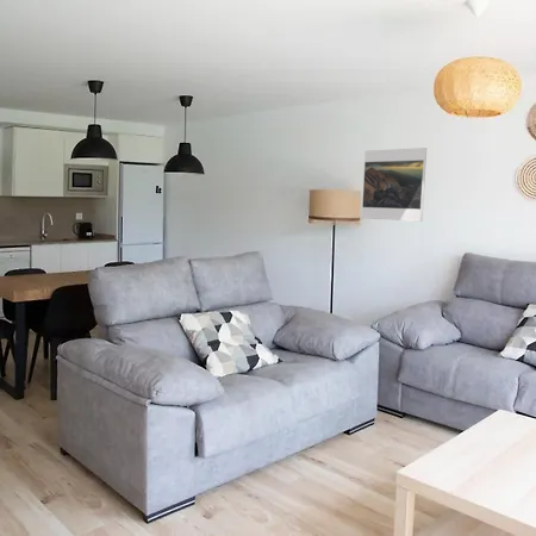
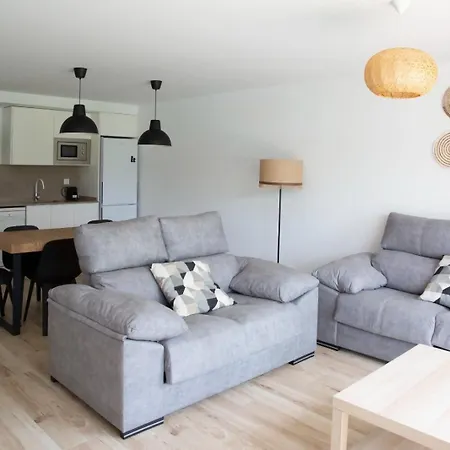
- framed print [361,147,428,223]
